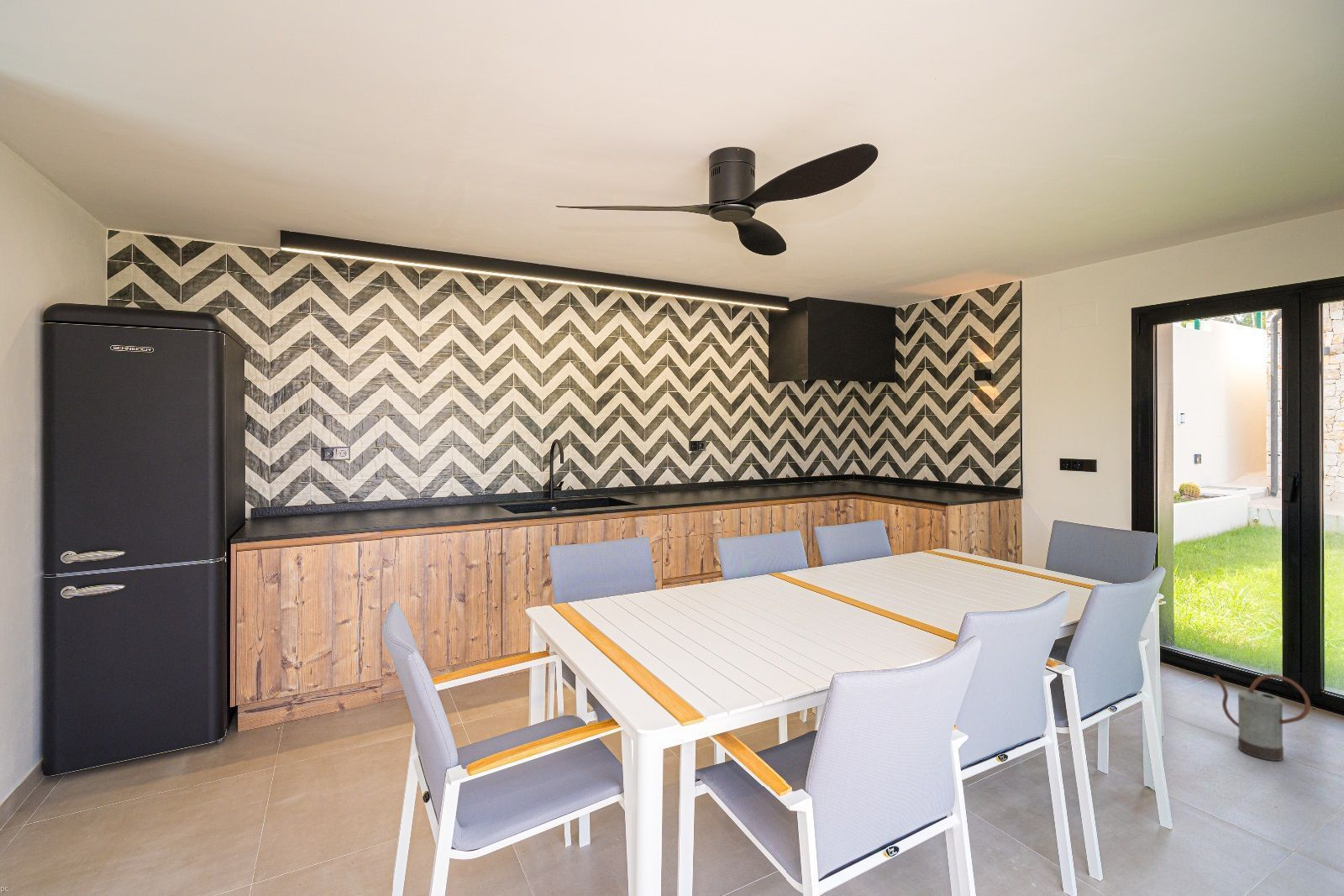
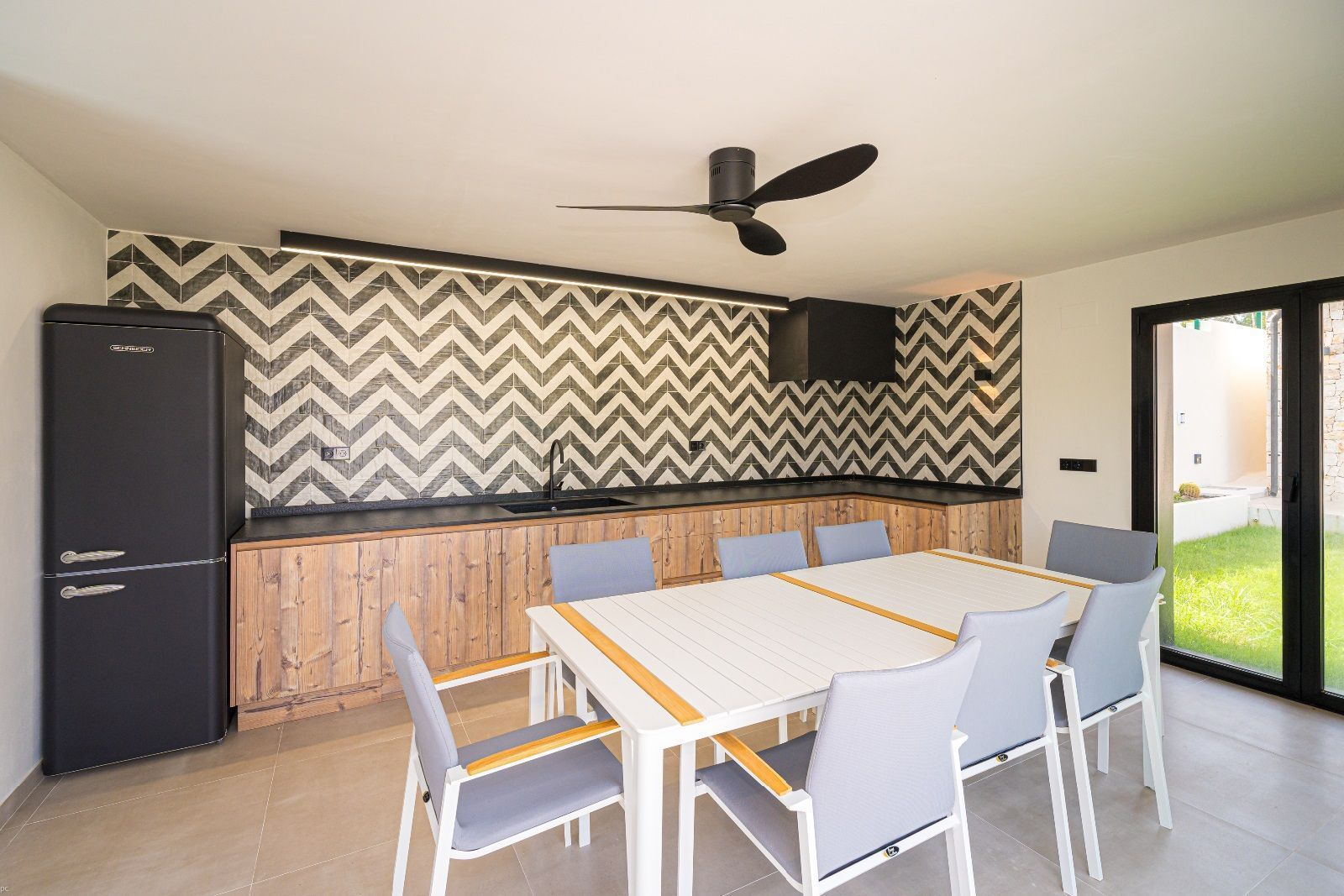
- watering can [1212,673,1311,762]
